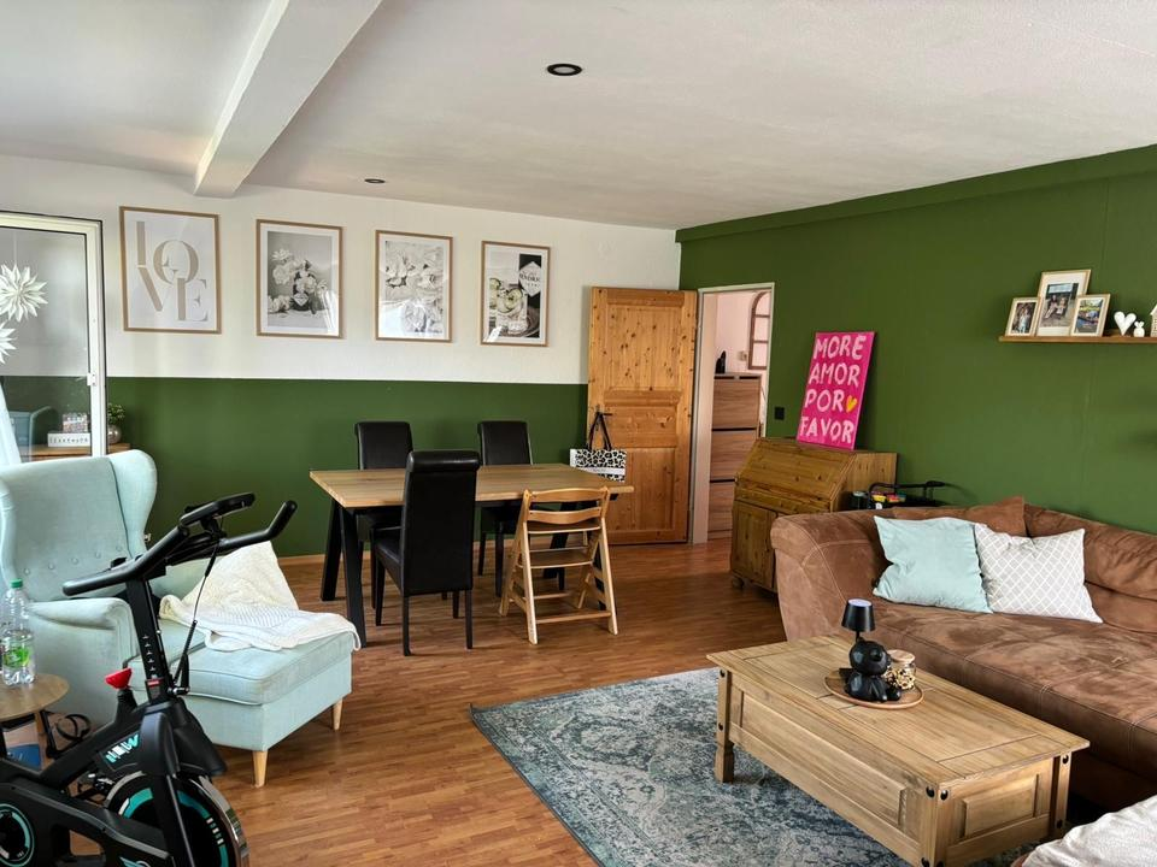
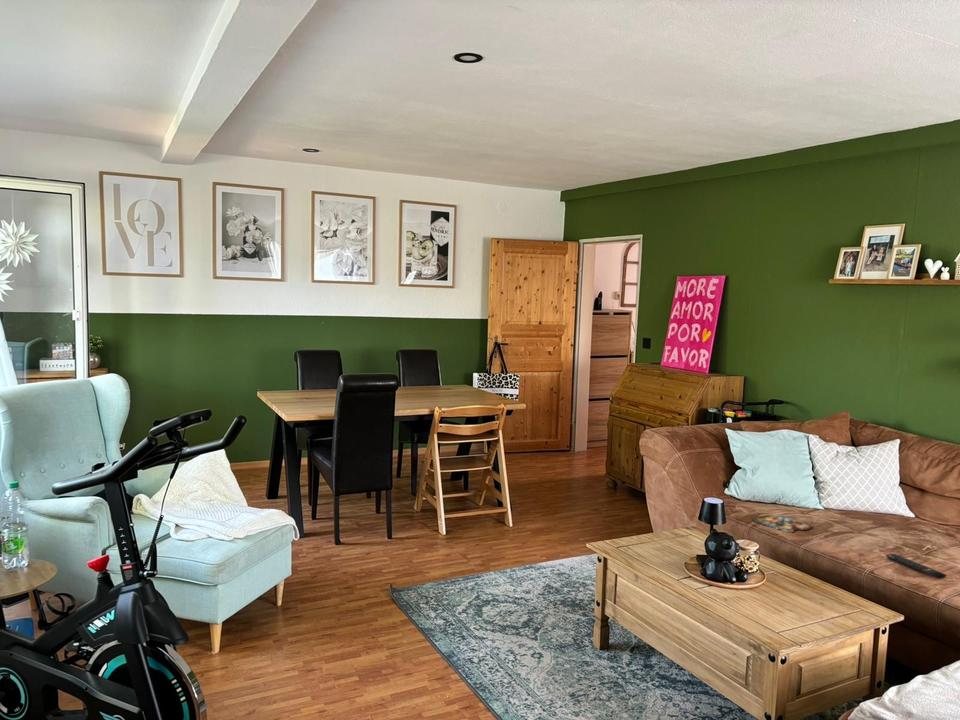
+ remote control [885,553,947,580]
+ magazine [751,514,812,533]
